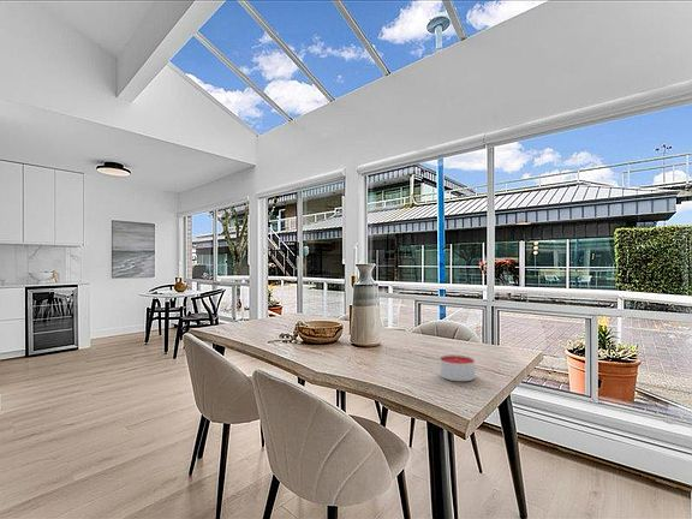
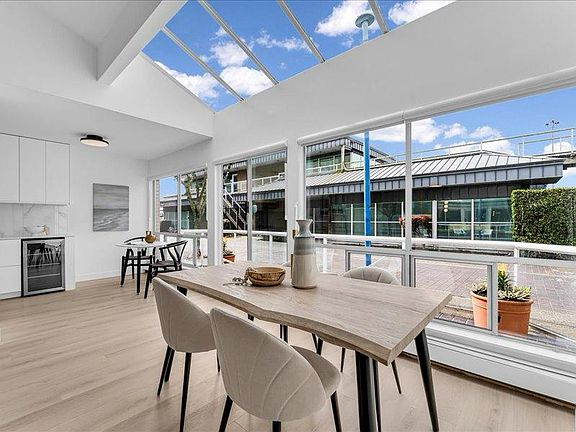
- candle [439,353,476,382]
